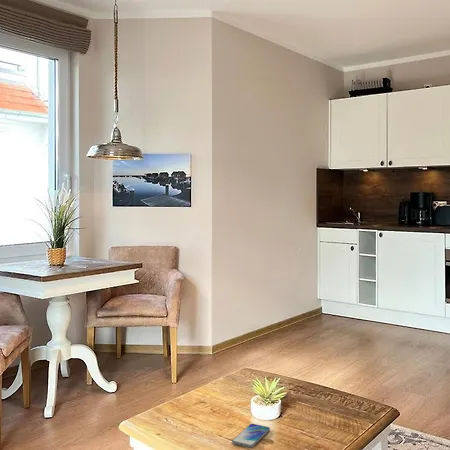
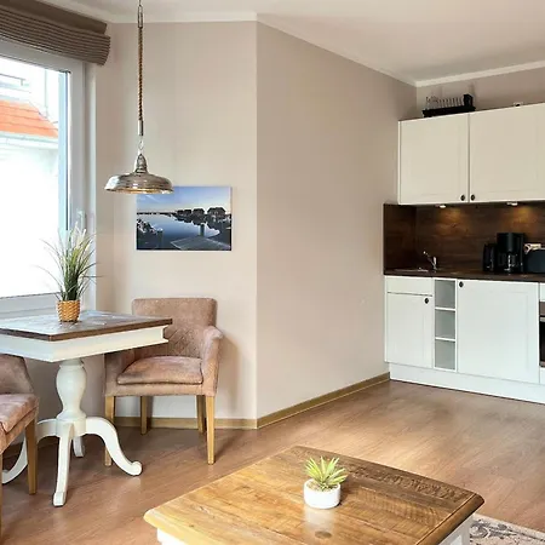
- smartphone [231,423,271,448]
